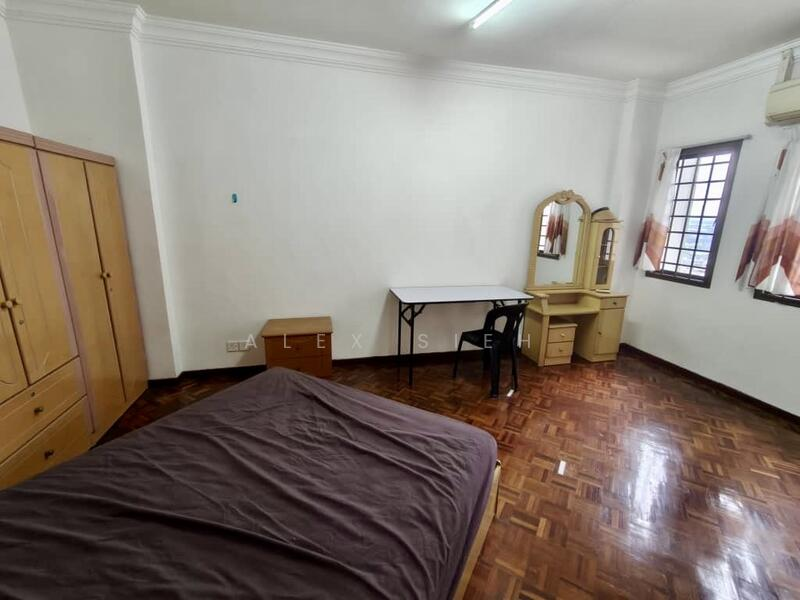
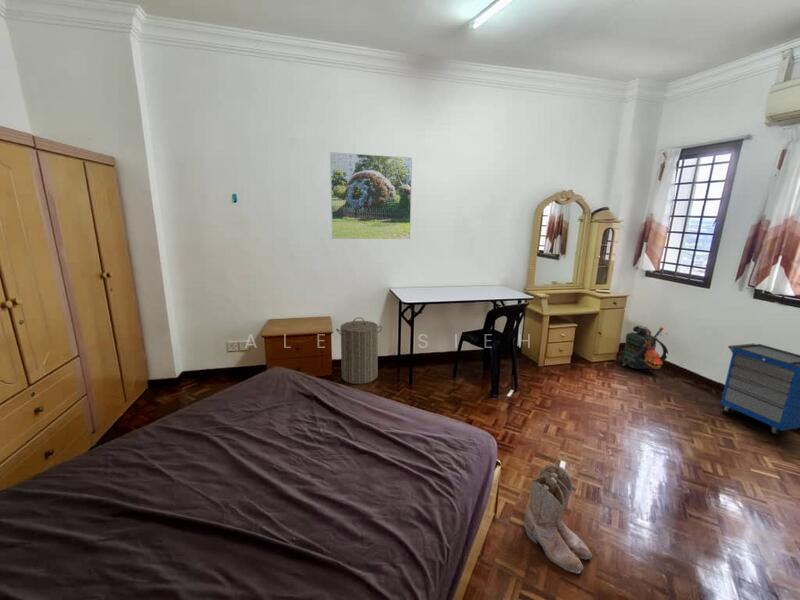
+ cabinet [720,343,800,436]
+ backpack [621,324,669,370]
+ laundry hamper [335,316,383,385]
+ boots [523,464,594,574]
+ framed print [329,151,413,240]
